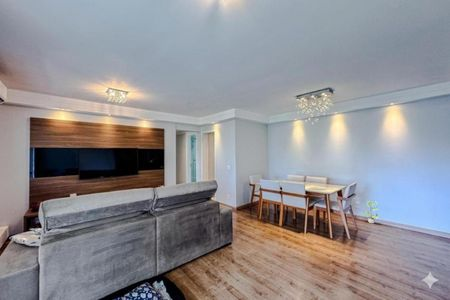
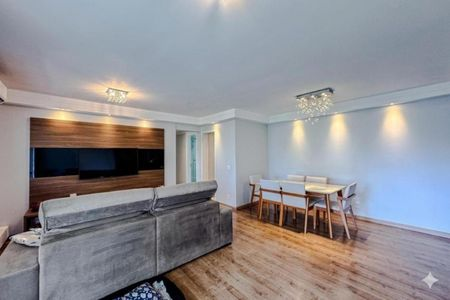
- potted plant [364,200,382,224]
